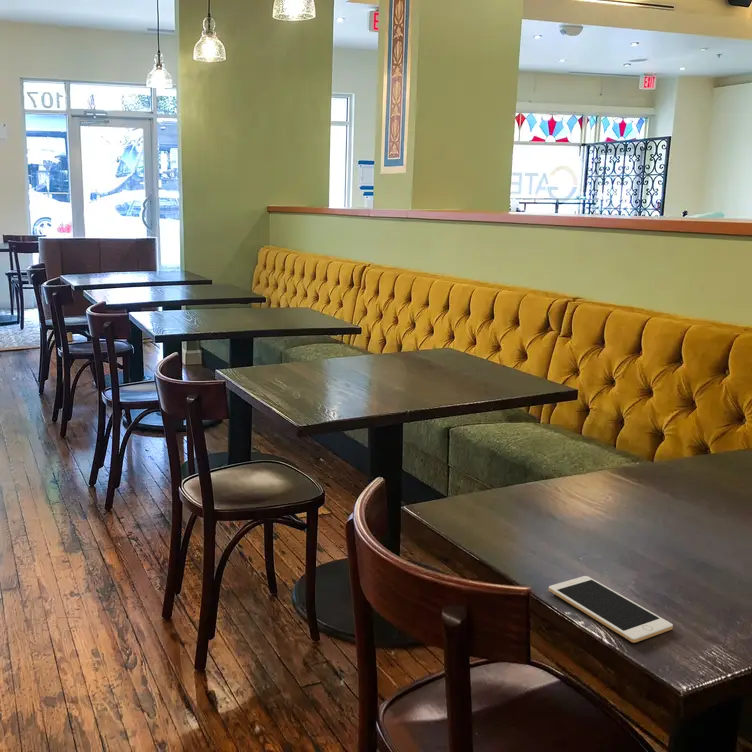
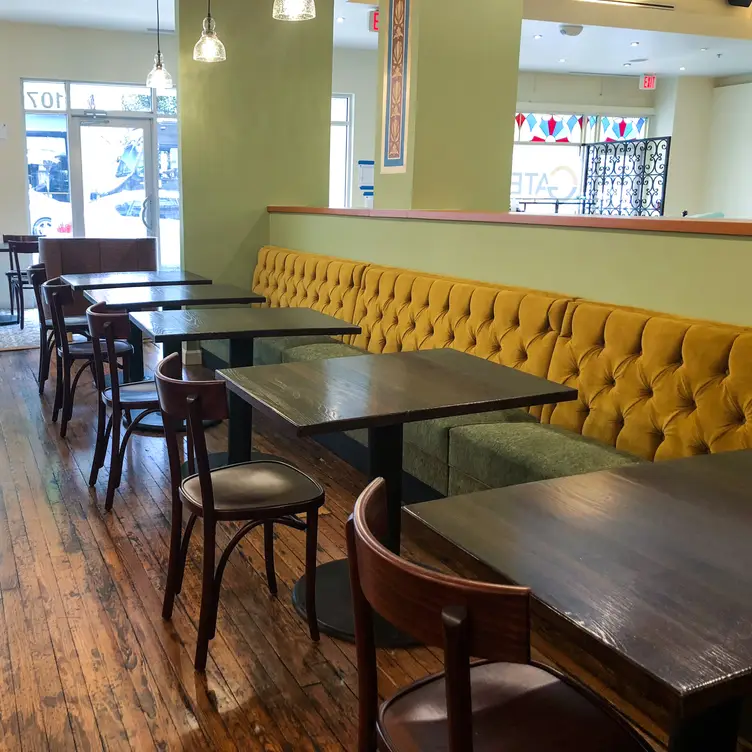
- cell phone [548,575,674,644]
